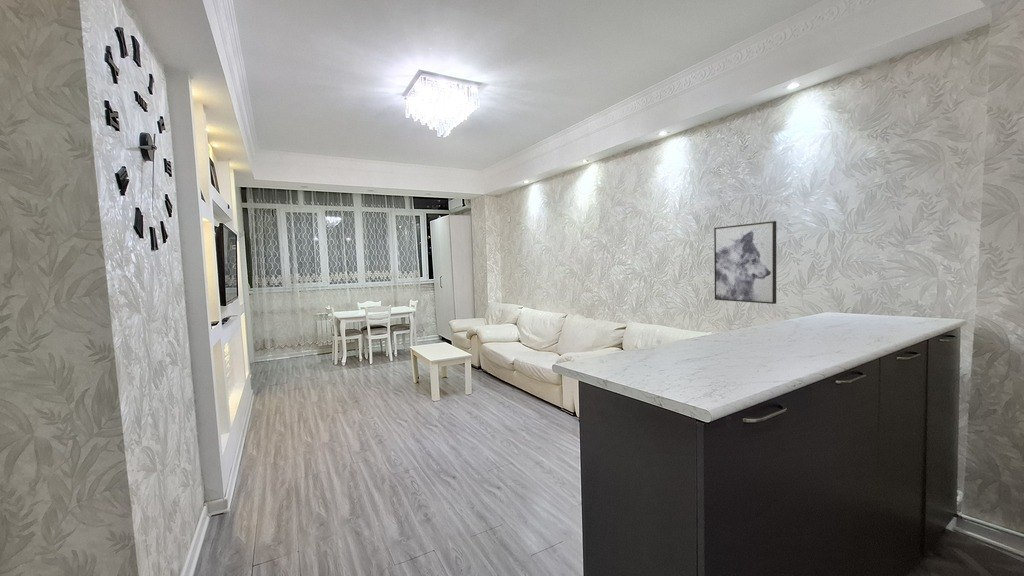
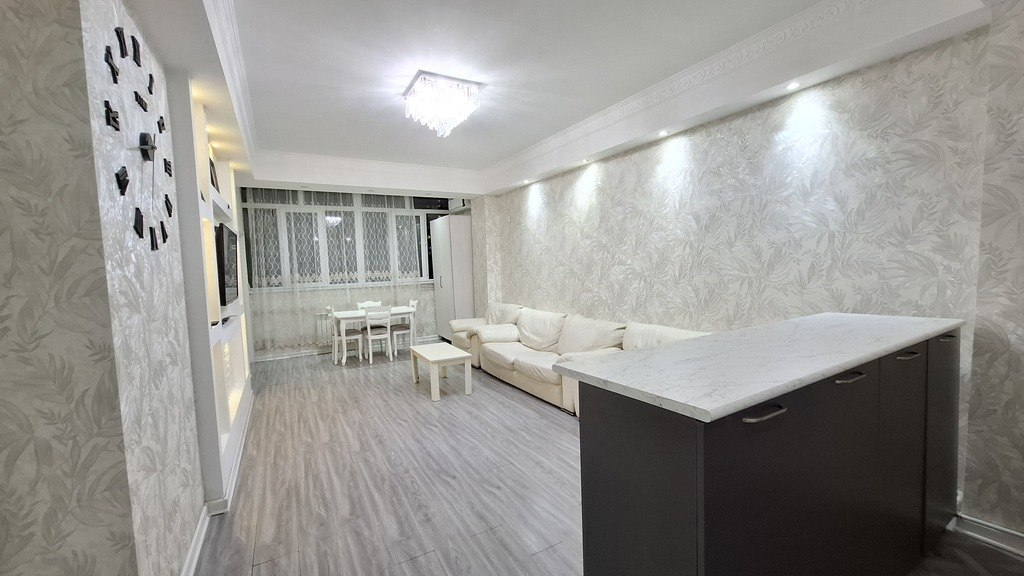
- wall art [713,220,777,305]
